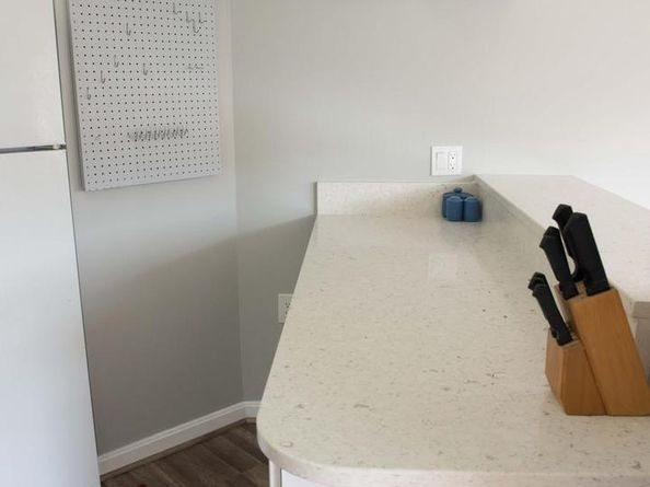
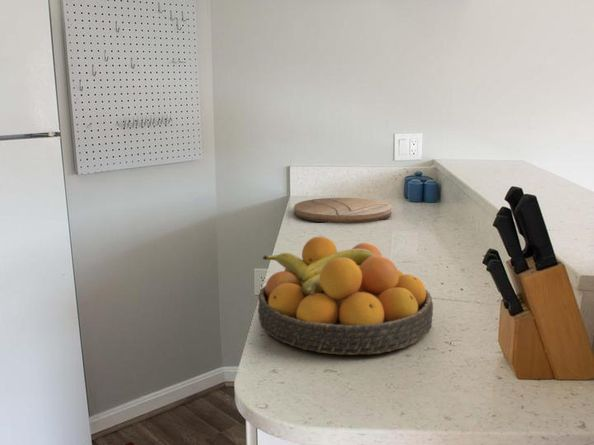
+ fruit bowl [257,236,434,356]
+ cutting board [293,197,393,224]
